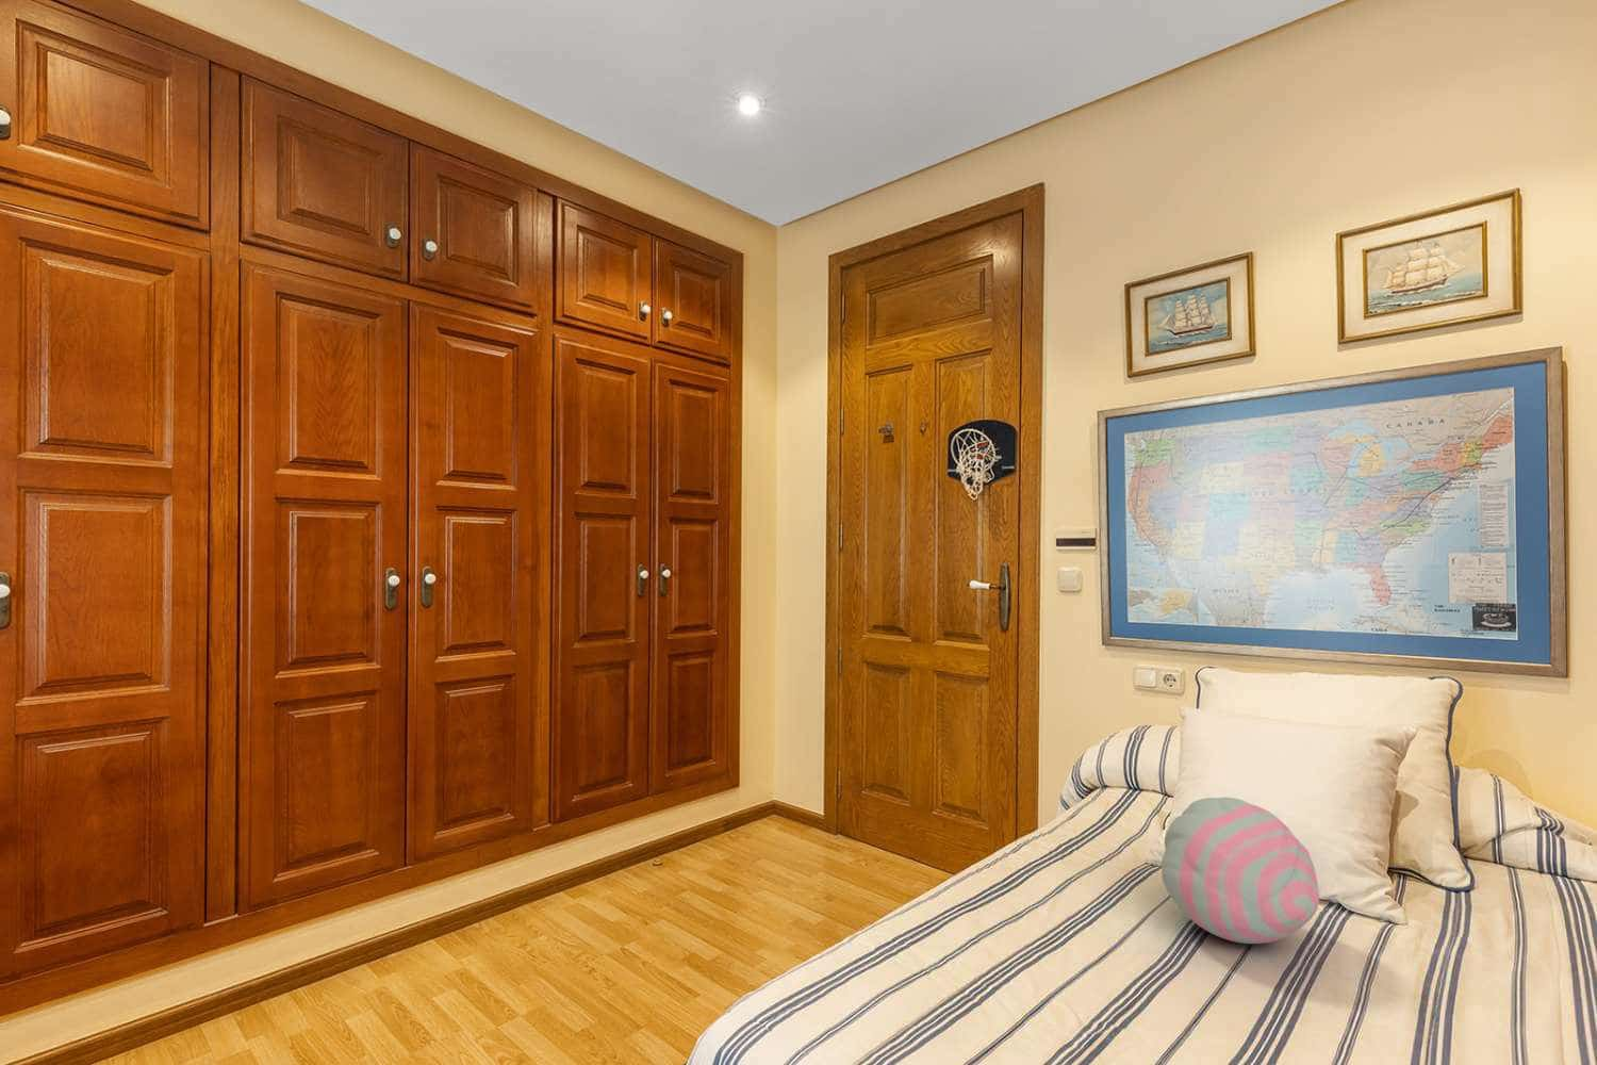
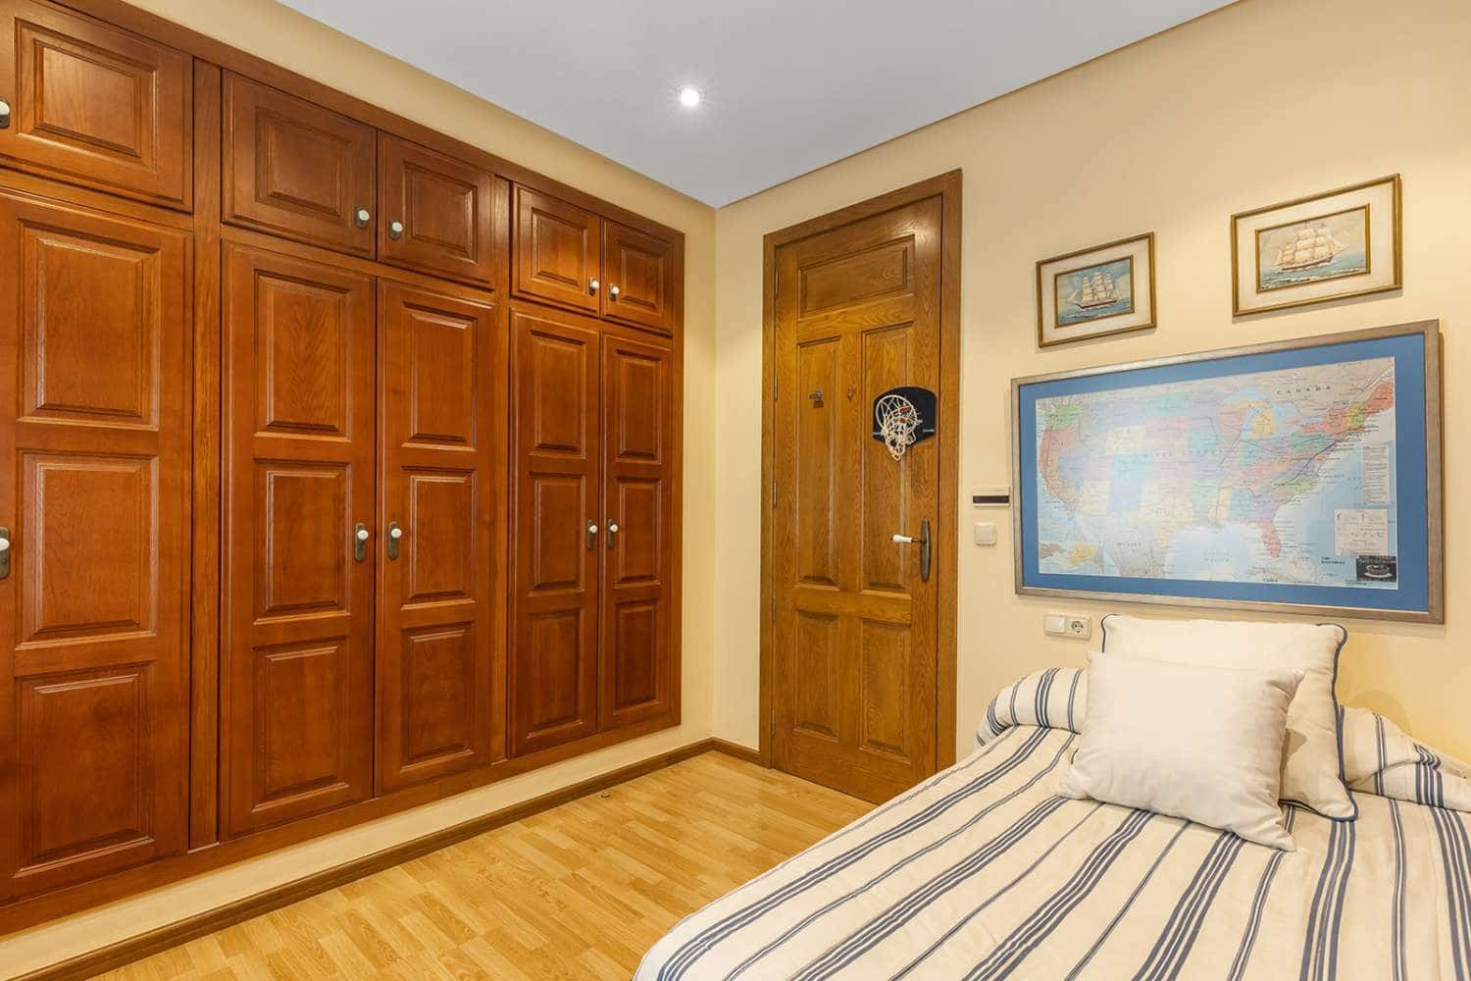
- cushion [1161,796,1320,945]
